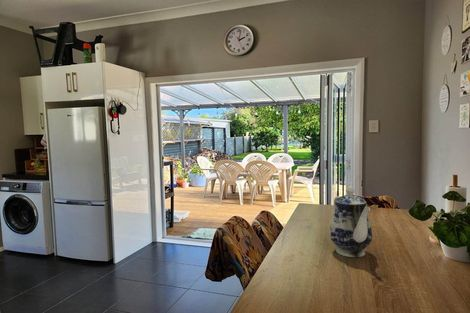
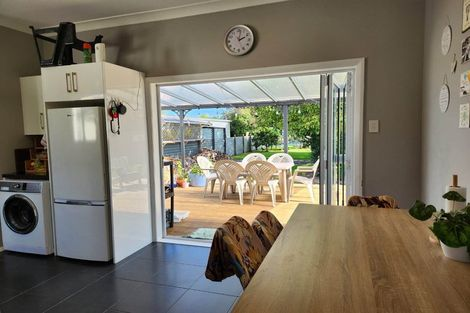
- teapot [329,186,373,258]
